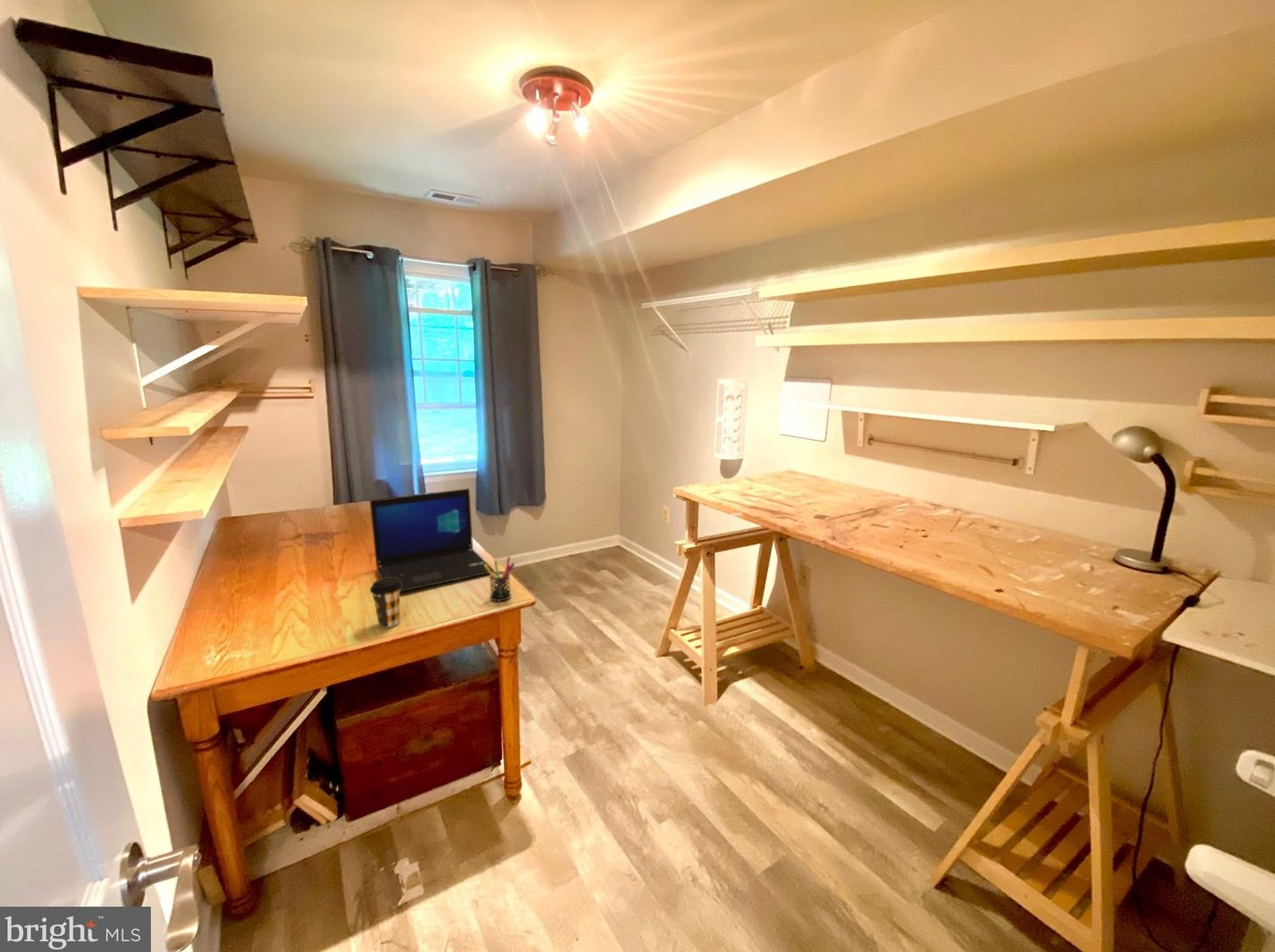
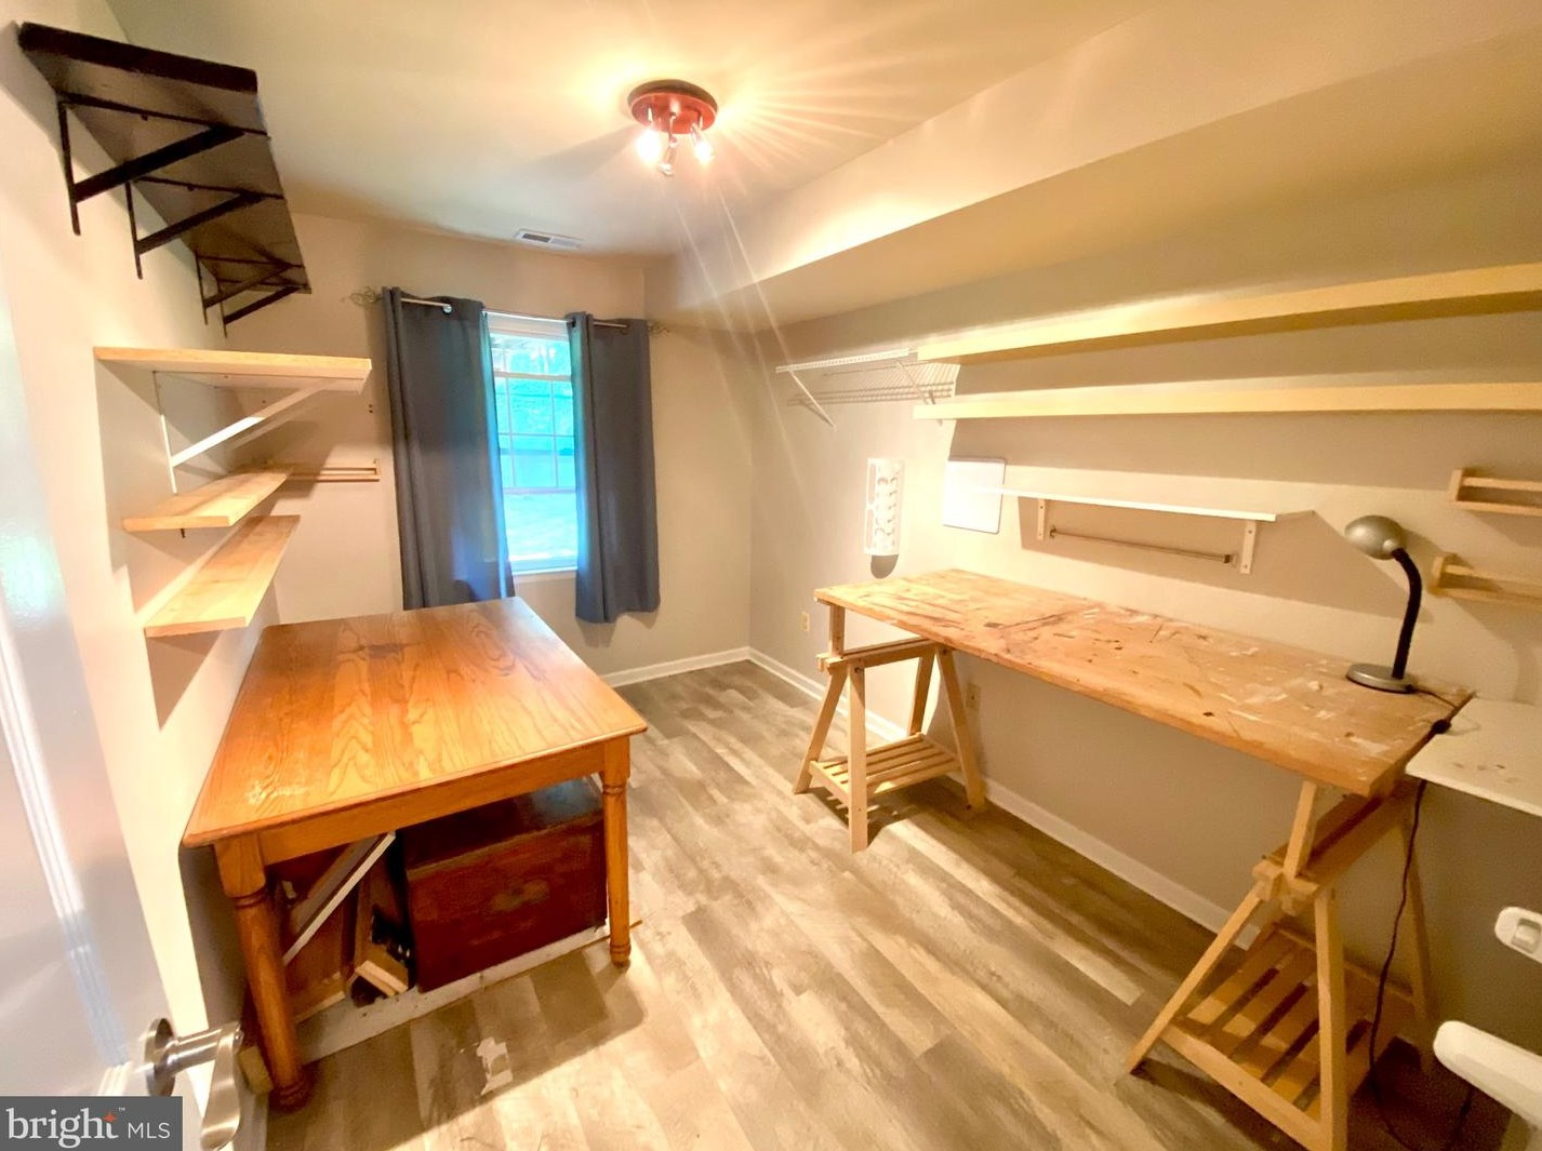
- coffee cup [369,578,401,628]
- pen holder [484,556,516,602]
- laptop [369,487,495,593]
